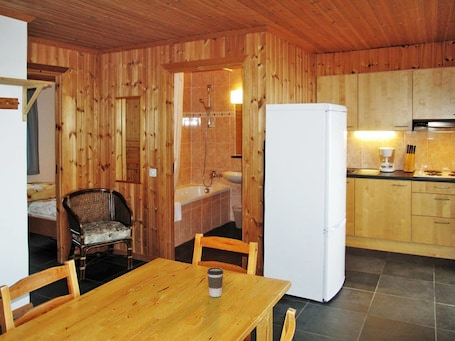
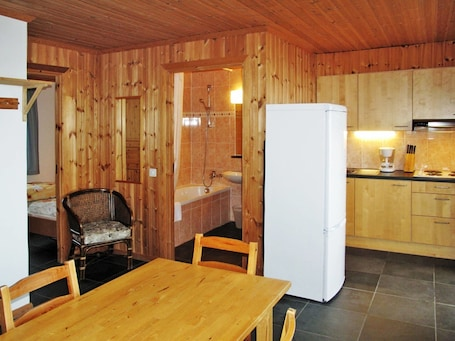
- coffee cup [206,266,224,298]
